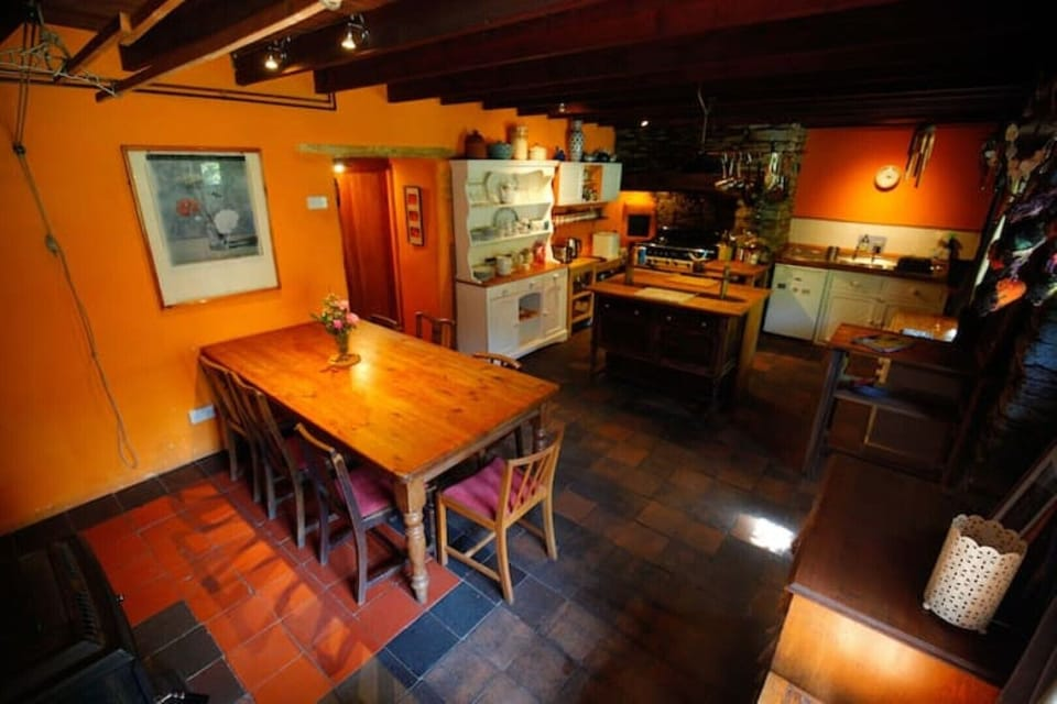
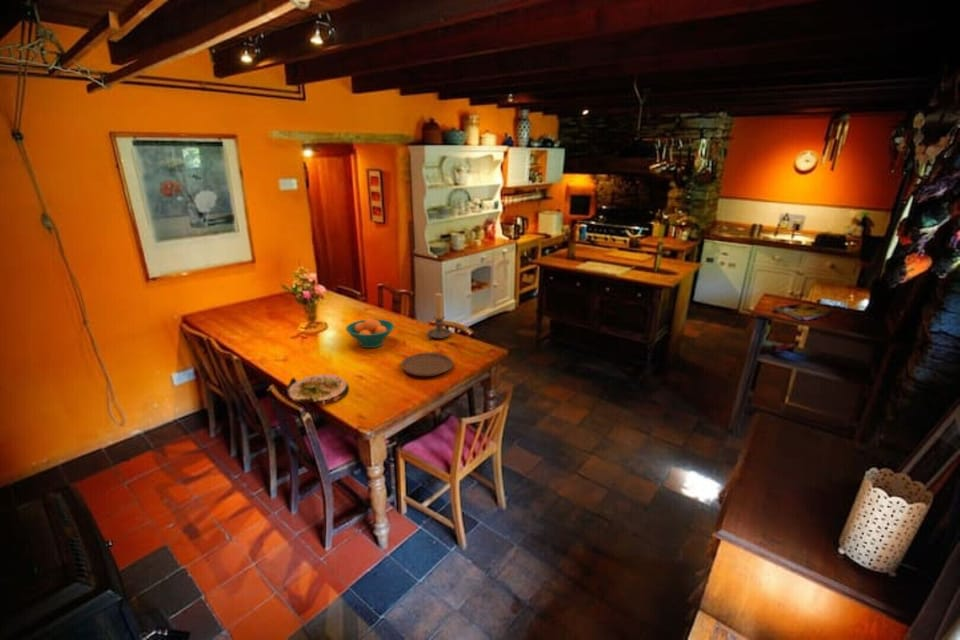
+ plate [400,352,454,377]
+ candle holder [426,292,452,340]
+ fruit bowl [345,317,395,349]
+ salad plate [285,373,350,405]
